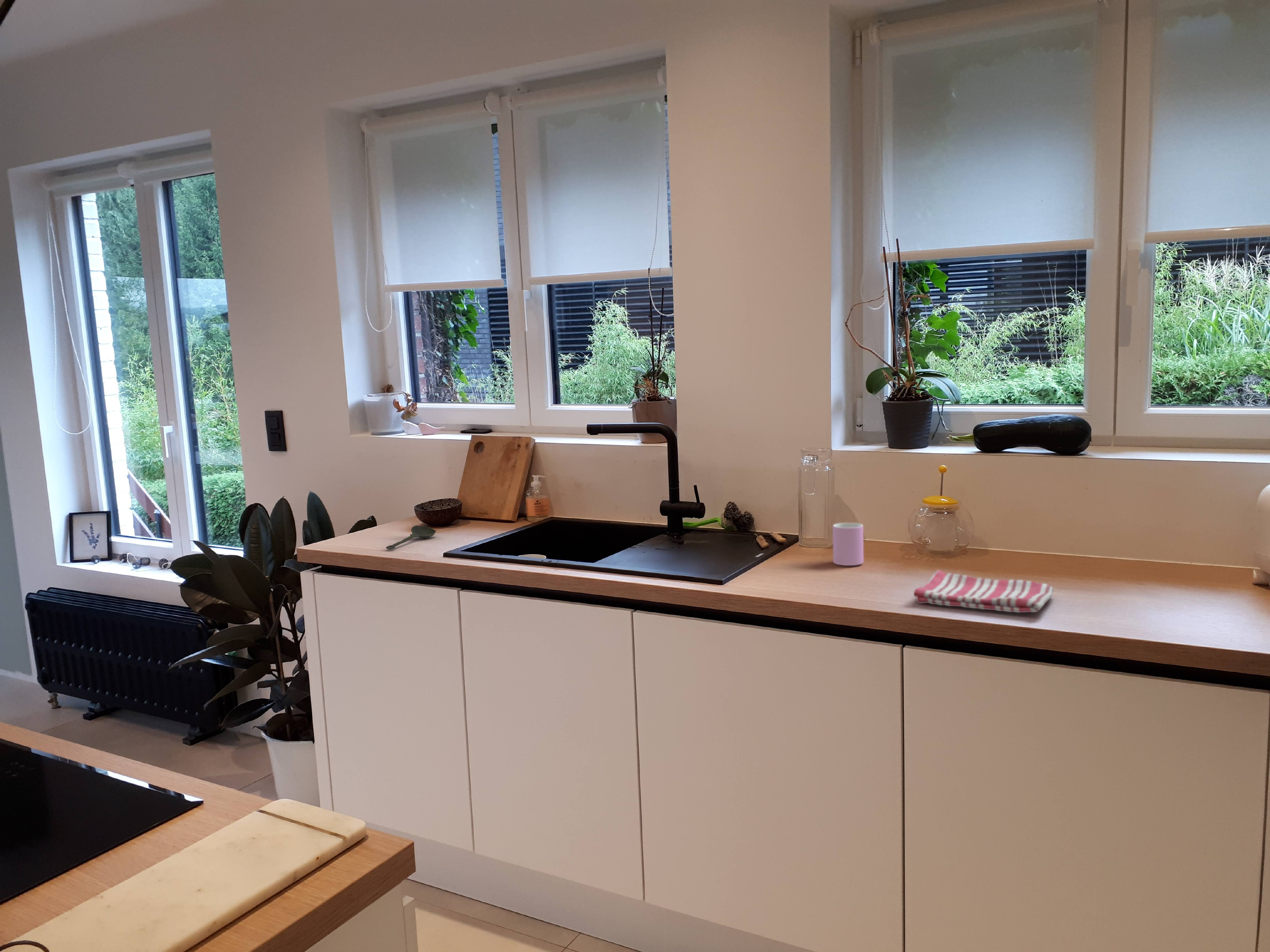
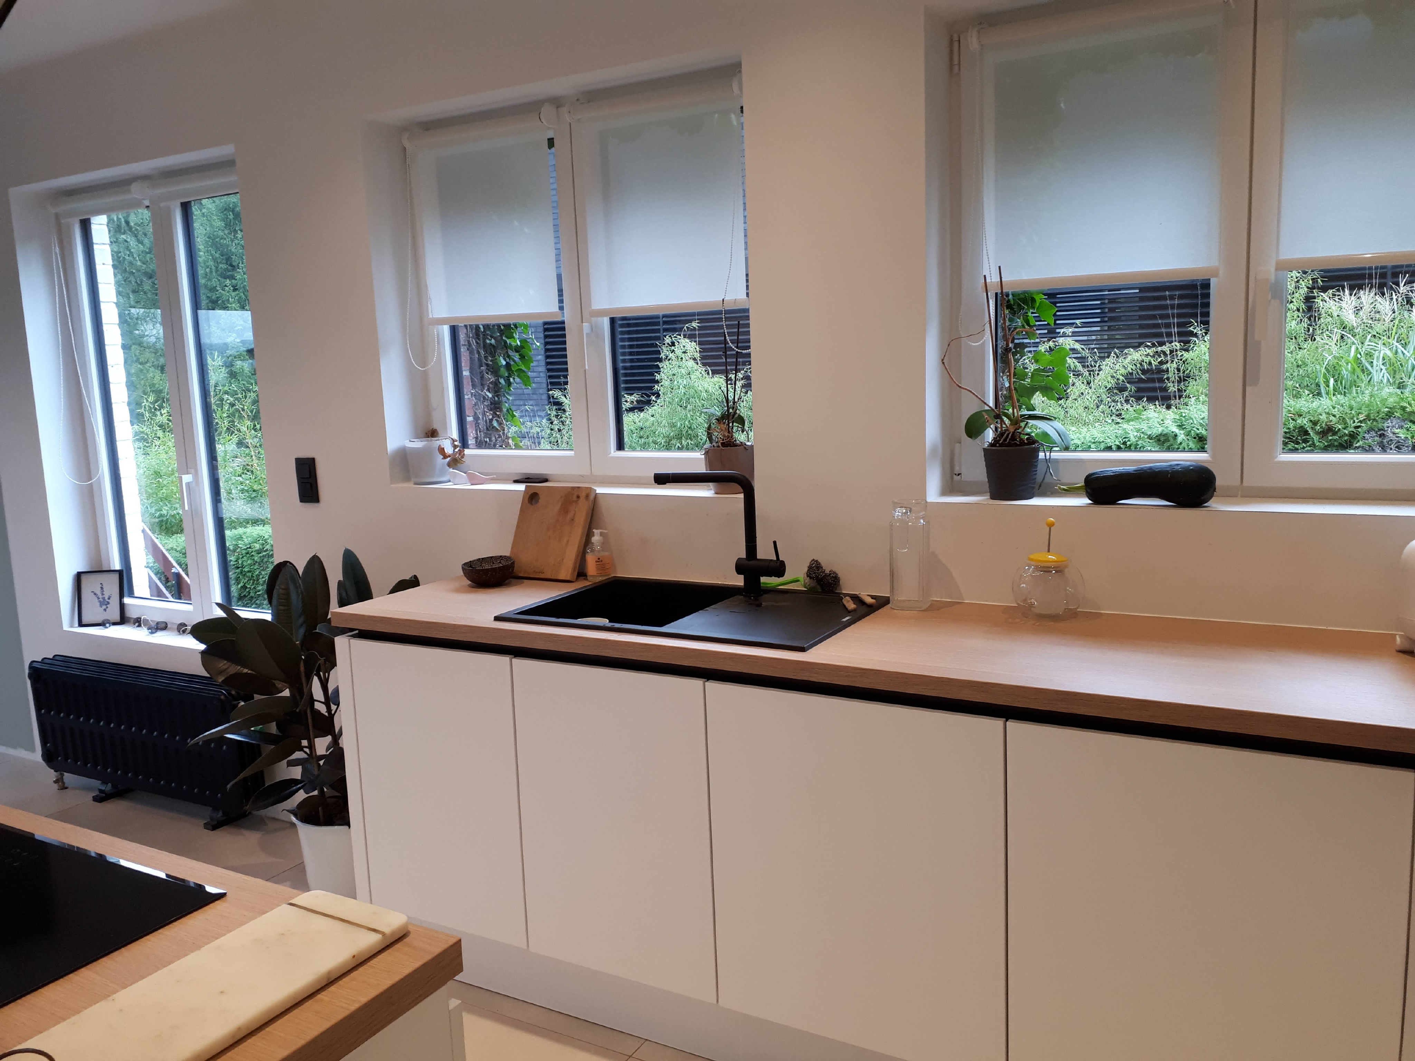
- dish towel [913,570,1054,613]
- spoon [386,525,436,550]
- cup [833,522,864,566]
